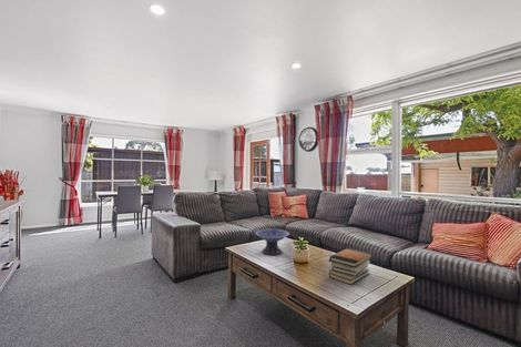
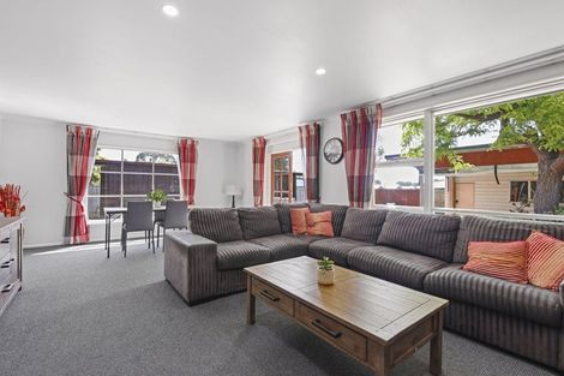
- decorative bowl [254,227,290,256]
- book stack [328,247,374,286]
